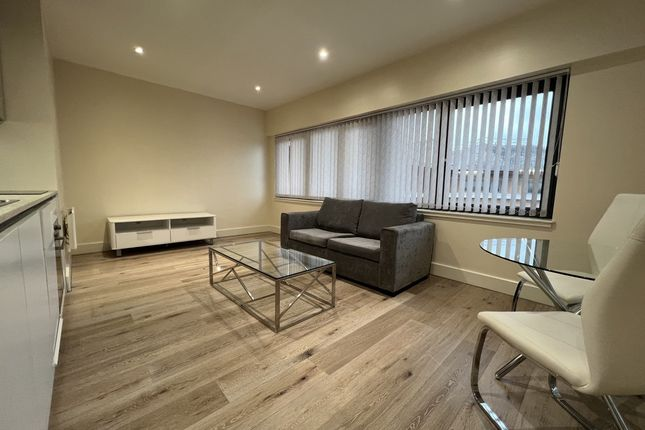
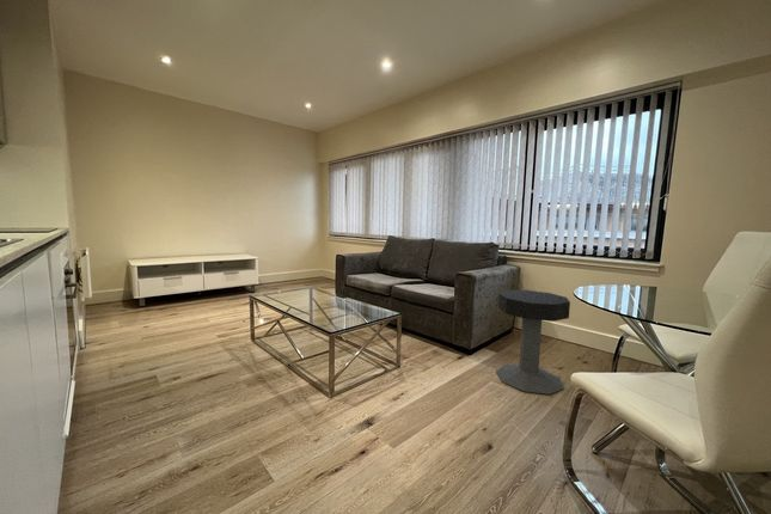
+ side table [495,289,571,396]
